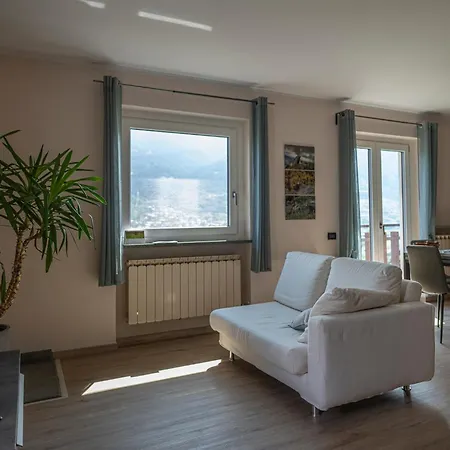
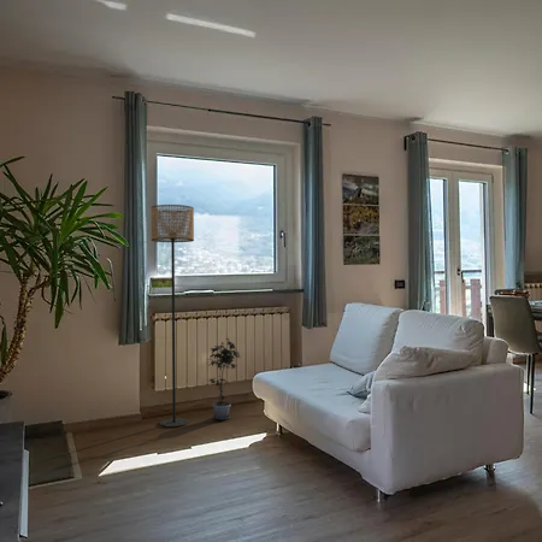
+ potted plant [205,337,241,422]
+ floor lamp [151,204,195,429]
